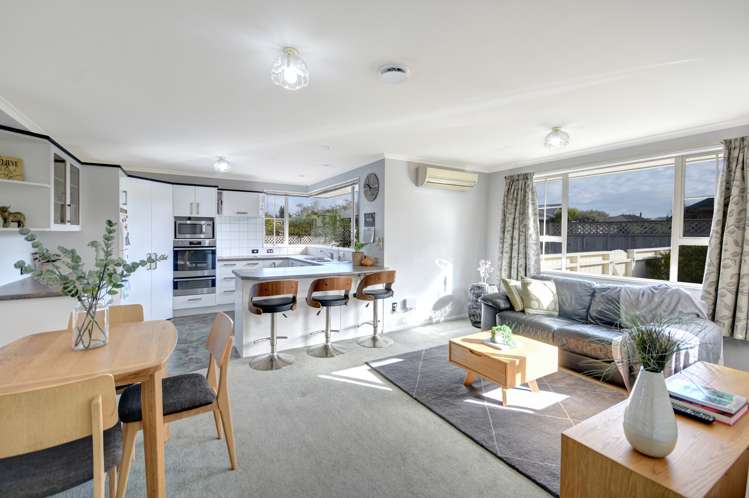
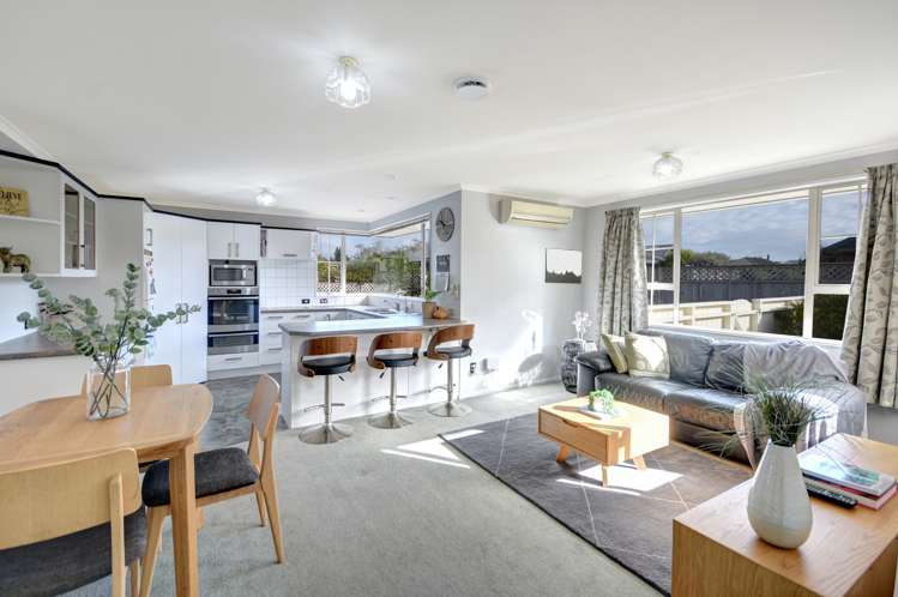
+ wall art [544,247,583,285]
